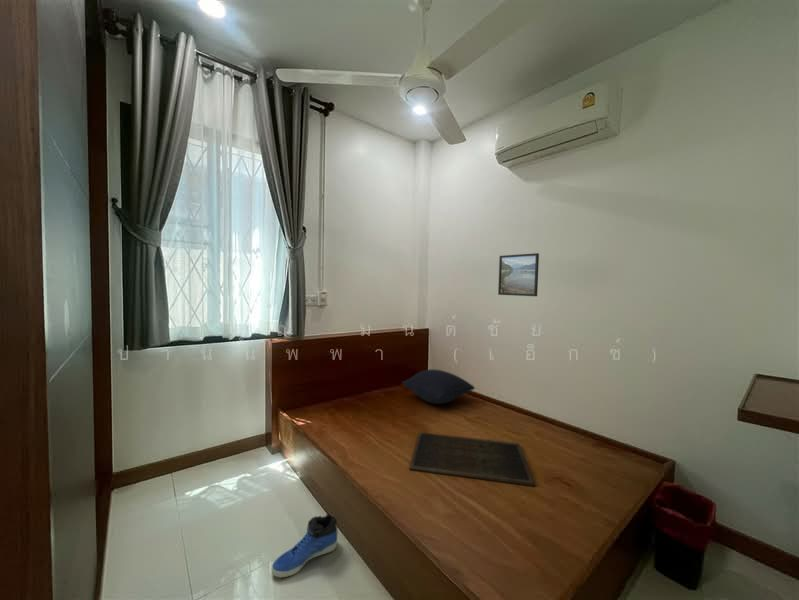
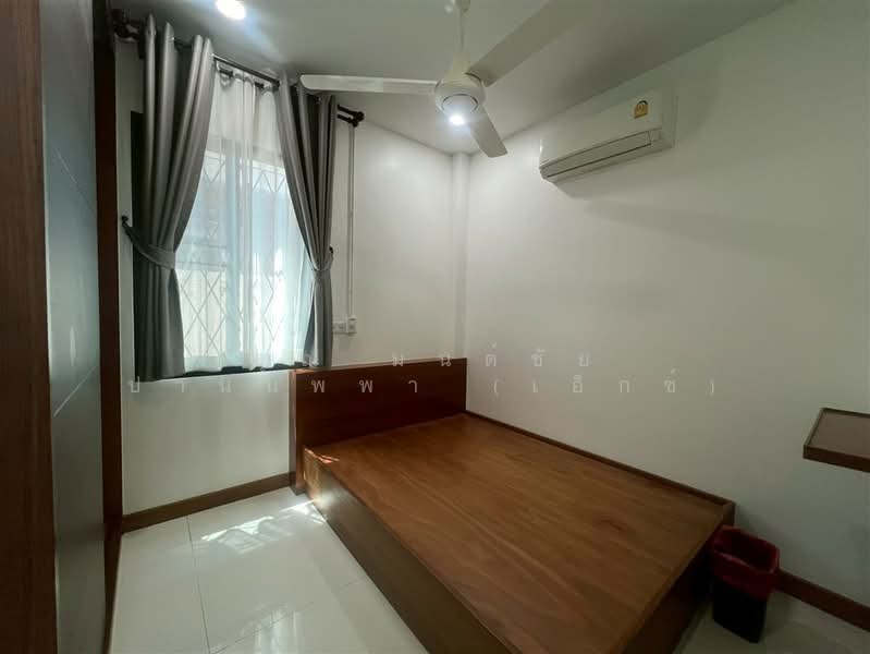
- tray [408,431,536,487]
- sneaker [270,513,338,579]
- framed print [497,252,540,297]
- pillow [401,368,476,405]
